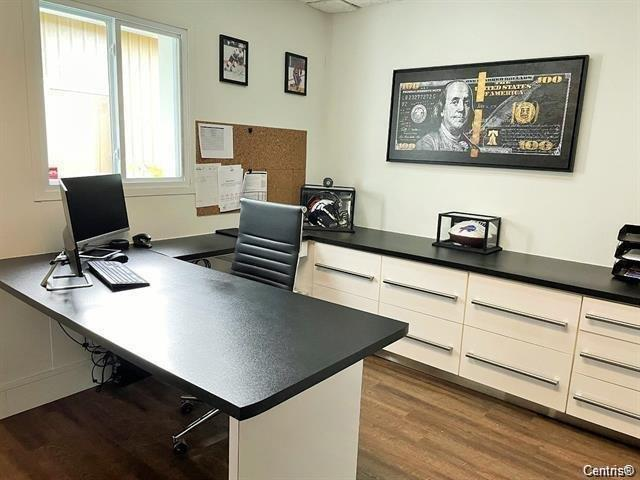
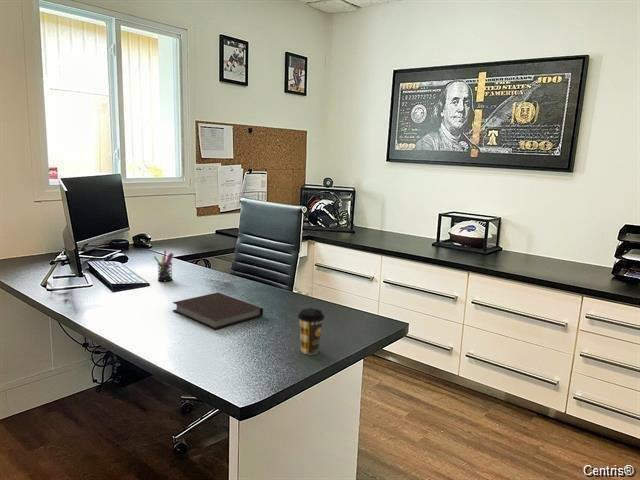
+ notebook [171,292,264,331]
+ pen holder [153,249,175,282]
+ coffee cup [297,307,325,355]
